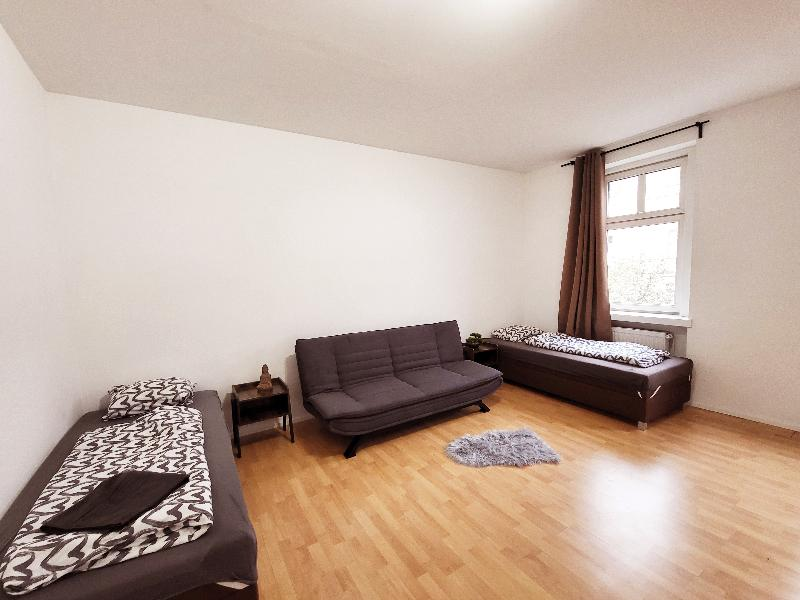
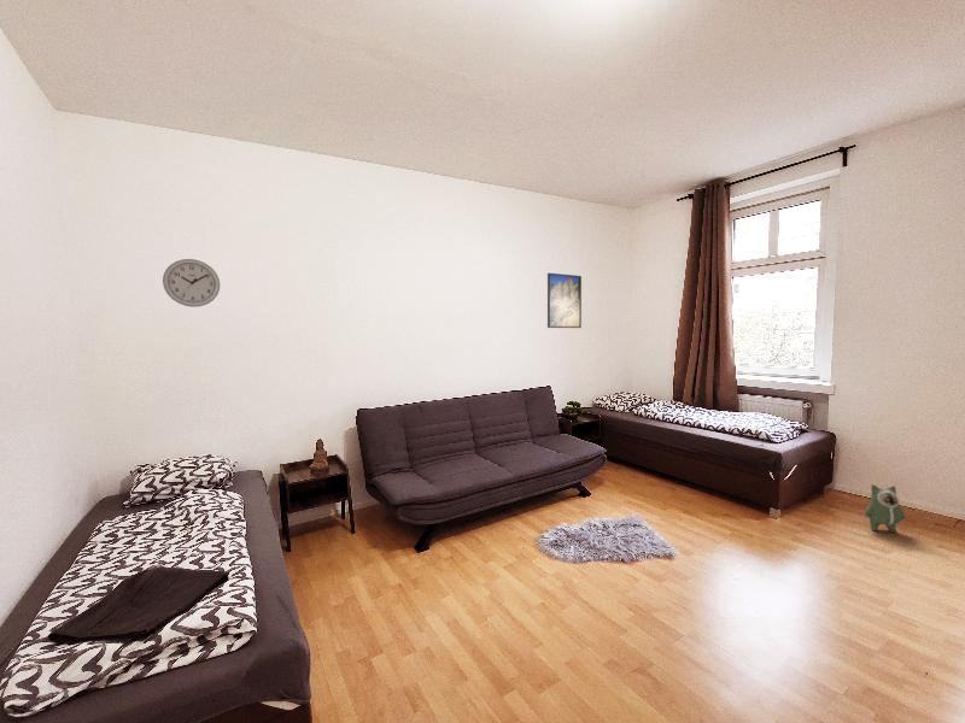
+ wall clock [162,258,221,308]
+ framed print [546,272,583,329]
+ plush toy [864,483,906,534]
